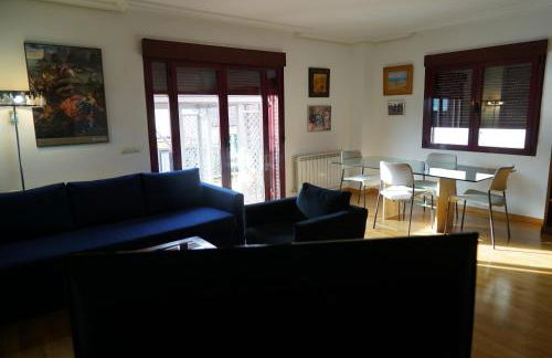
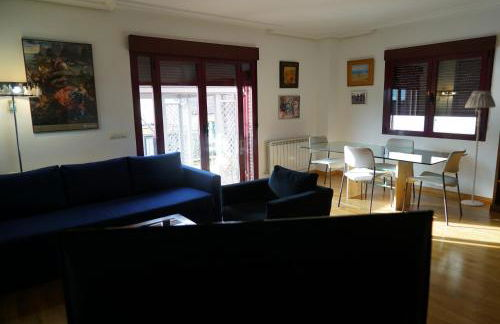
+ floor lamp [460,90,497,207]
